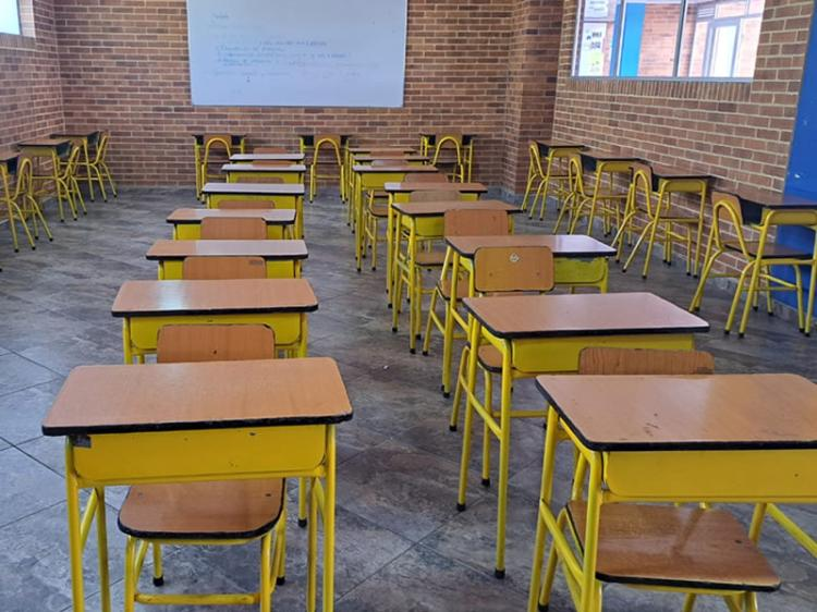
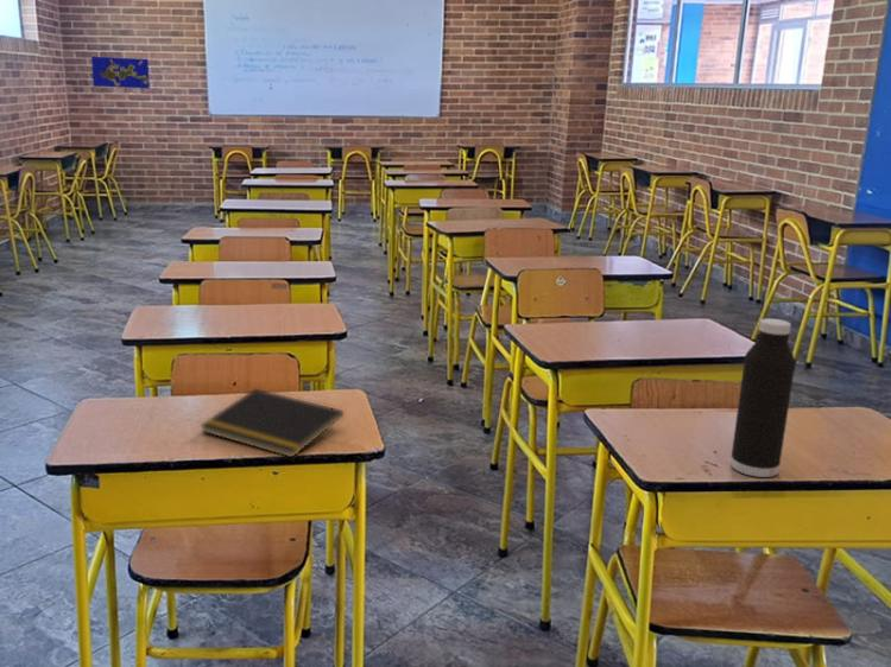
+ water bottle [729,317,797,478]
+ world map [90,56,151,90]
+ notepad [198,388,345,458]
